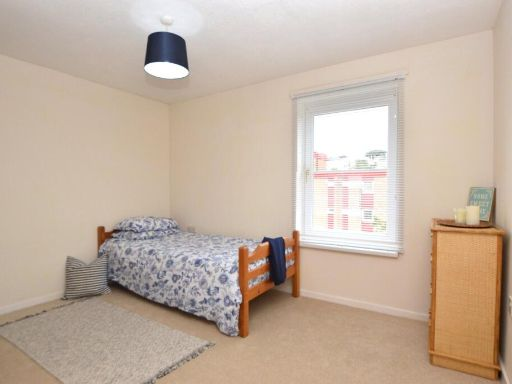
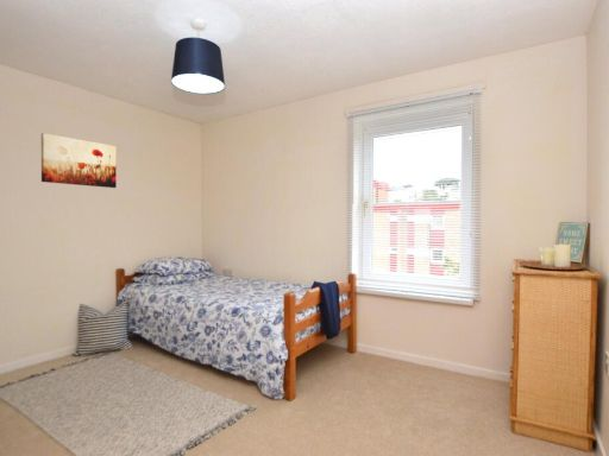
+ wall art [40,132,118,189]
